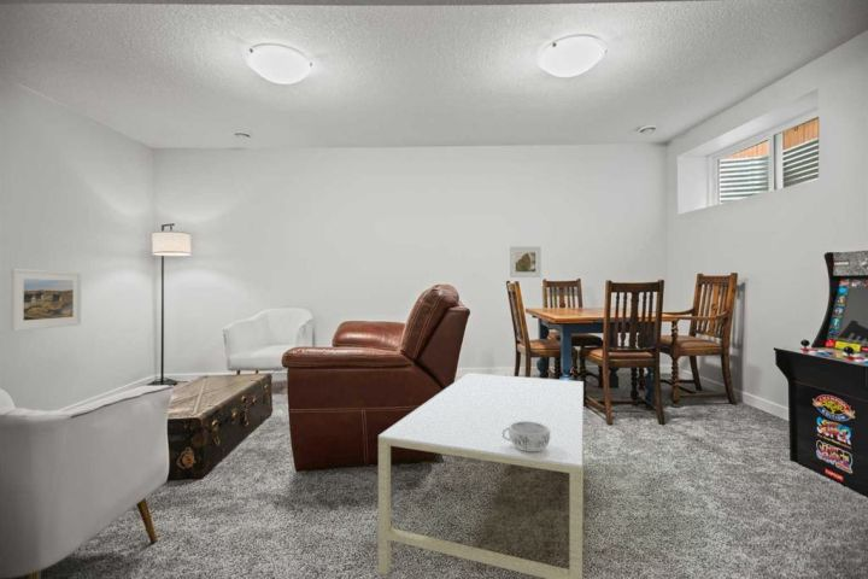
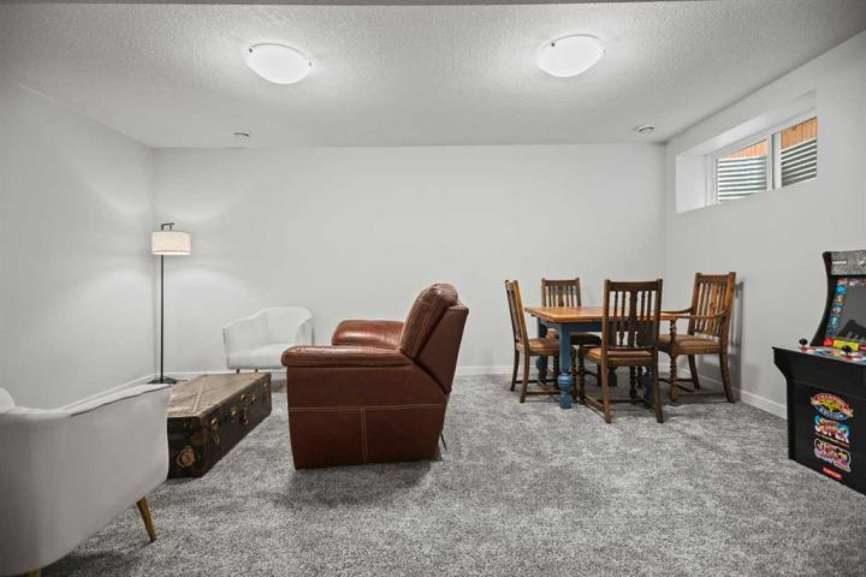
- coffee table [377,372,585,579]
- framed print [509,245,542,279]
- decorative bowl [502,421,551,451]
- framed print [10,268,82,332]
